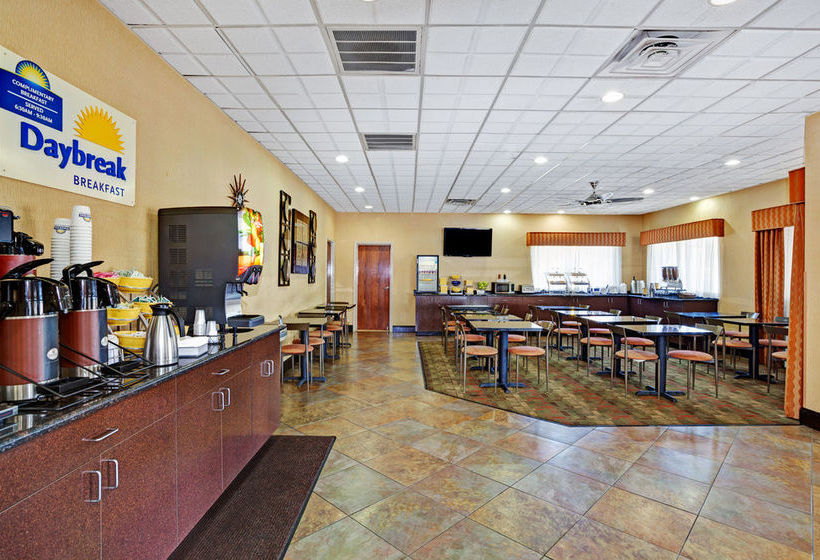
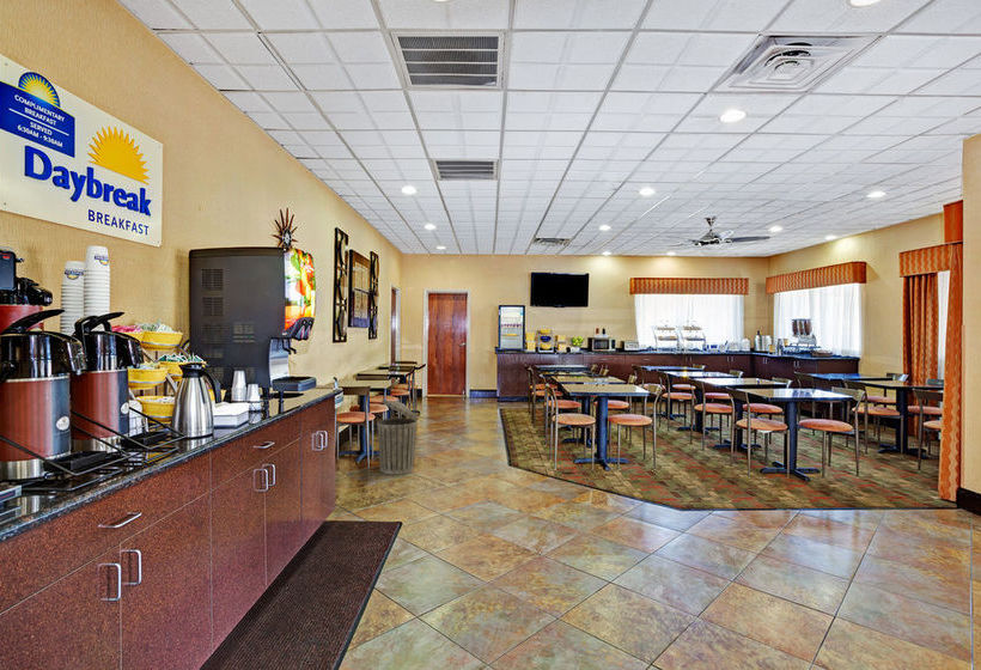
+ trash can [376,397,420,475]
